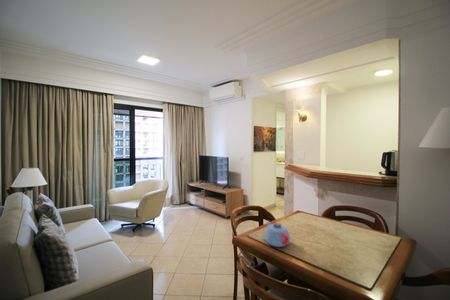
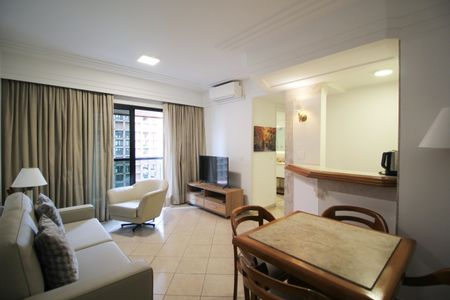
- teapot [263,220,291,248]
